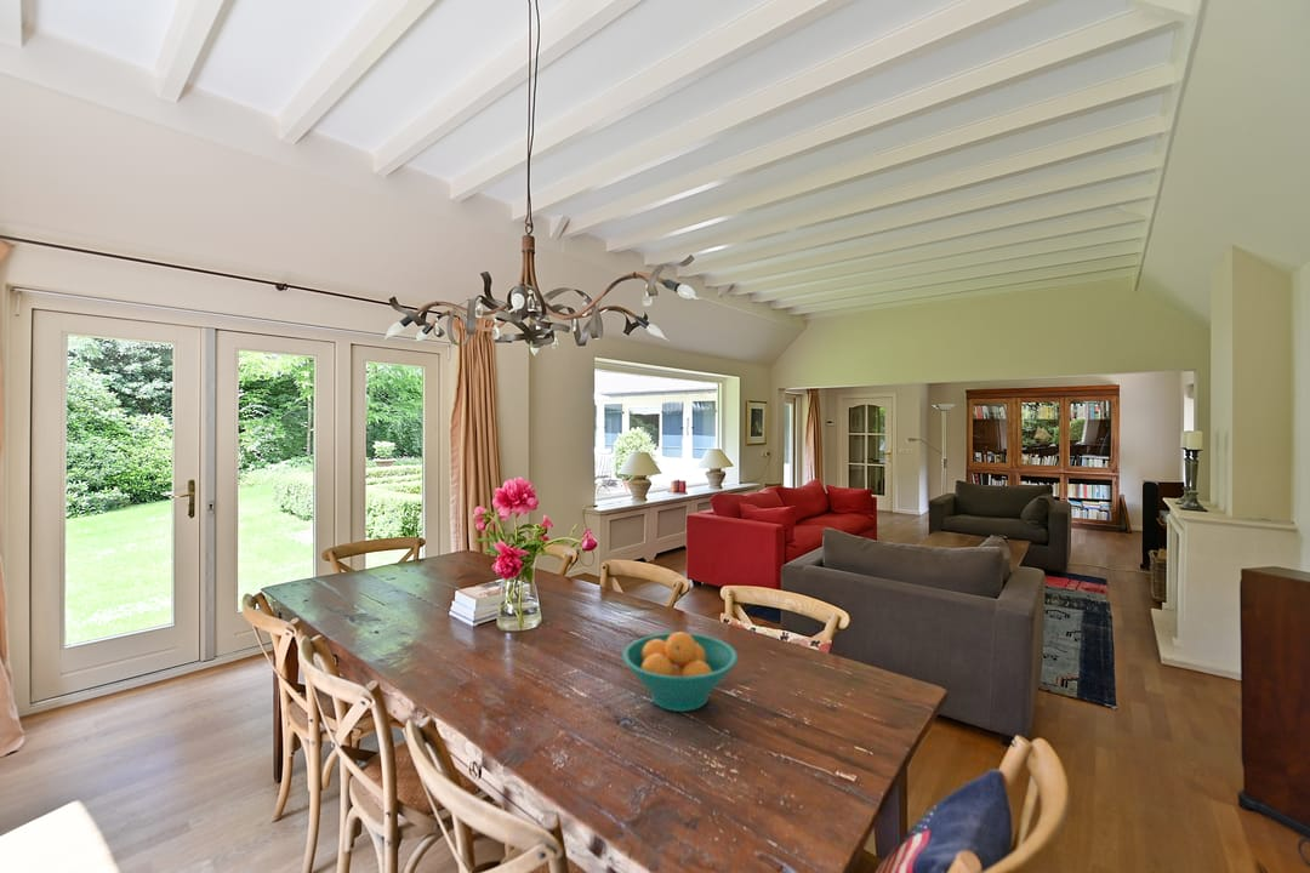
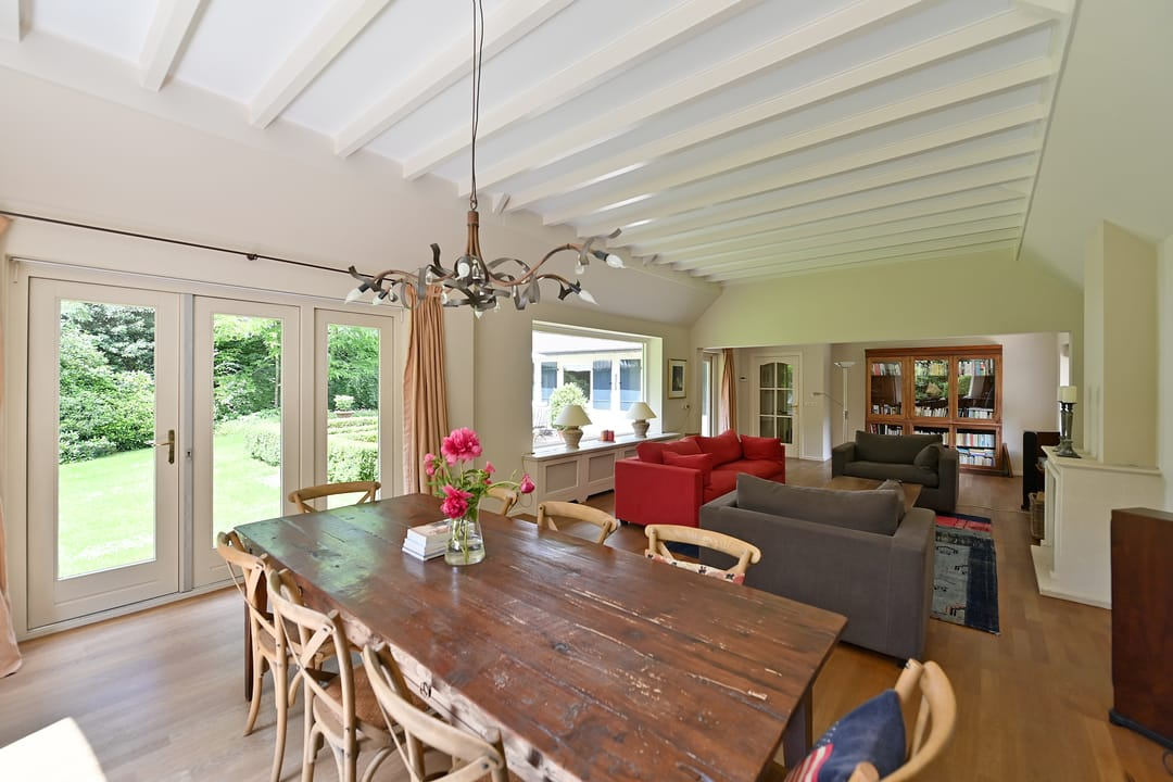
- fruit bowl [621,630,739,713]
